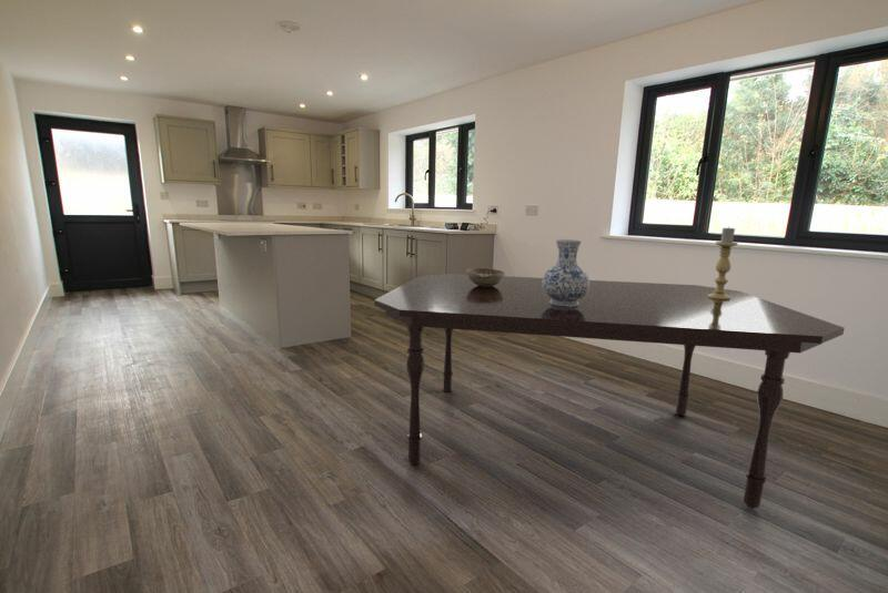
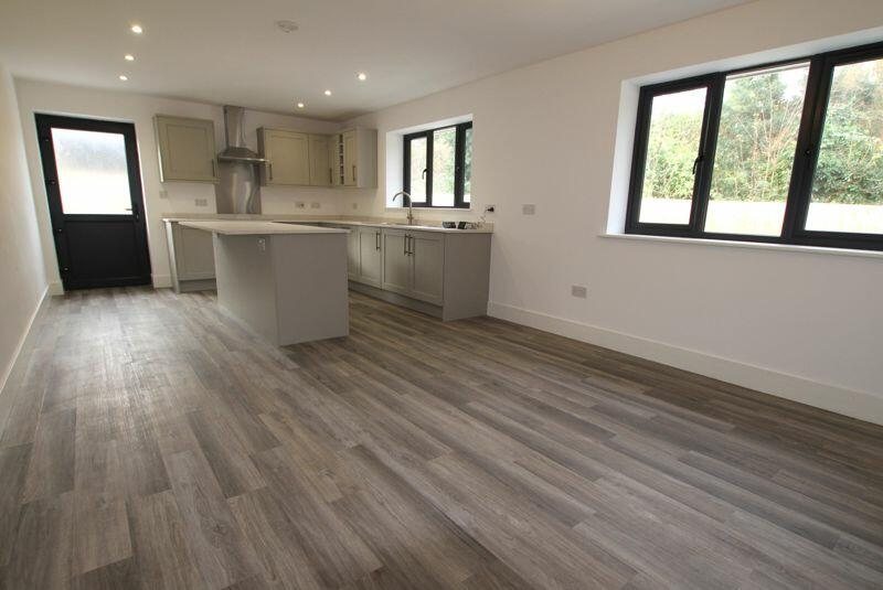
- dining table [373,273,846,510]
- vase [543,238,591,307]
- decorative bowl [465,267,506,287]
- candle holder [708,226,739,299]
